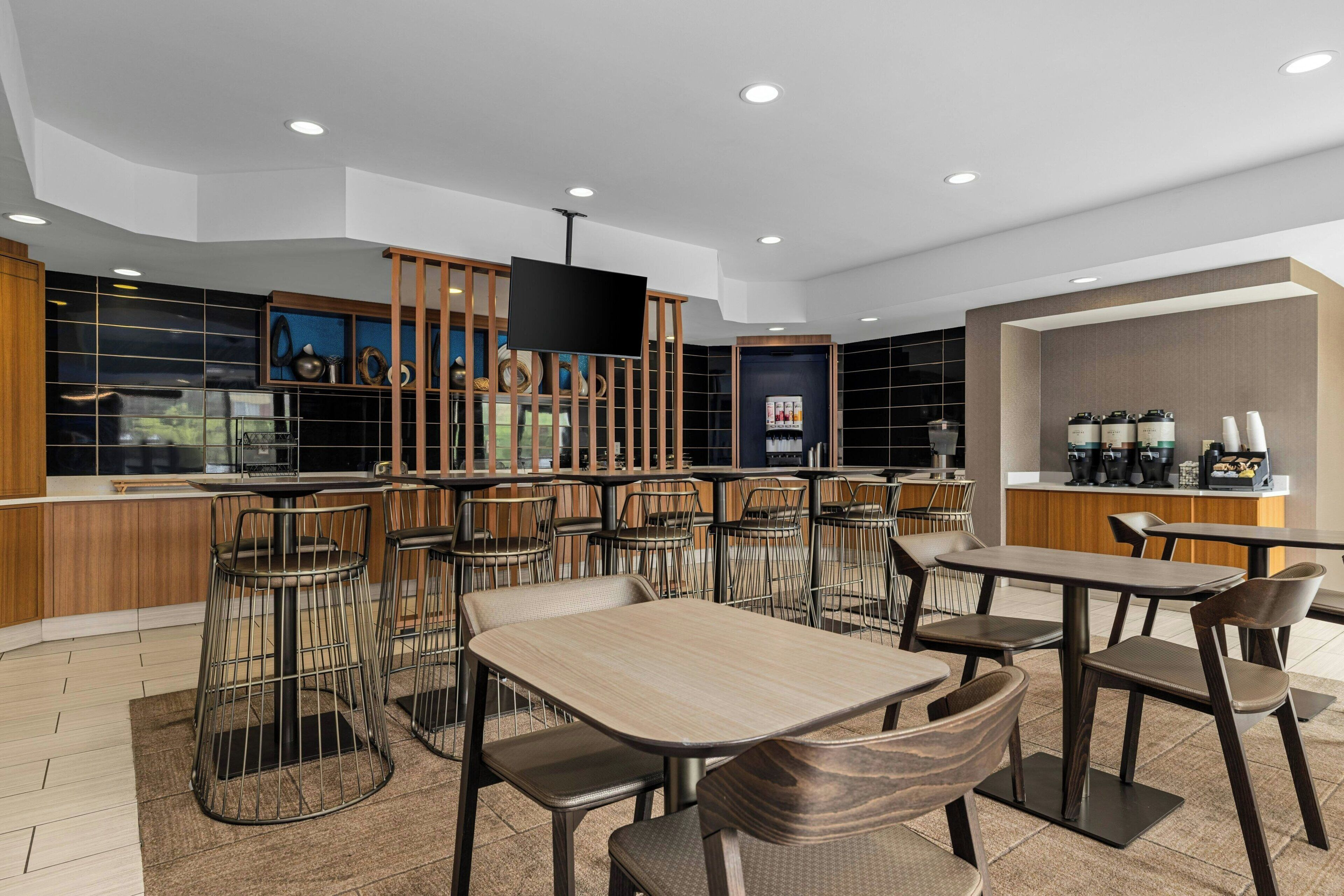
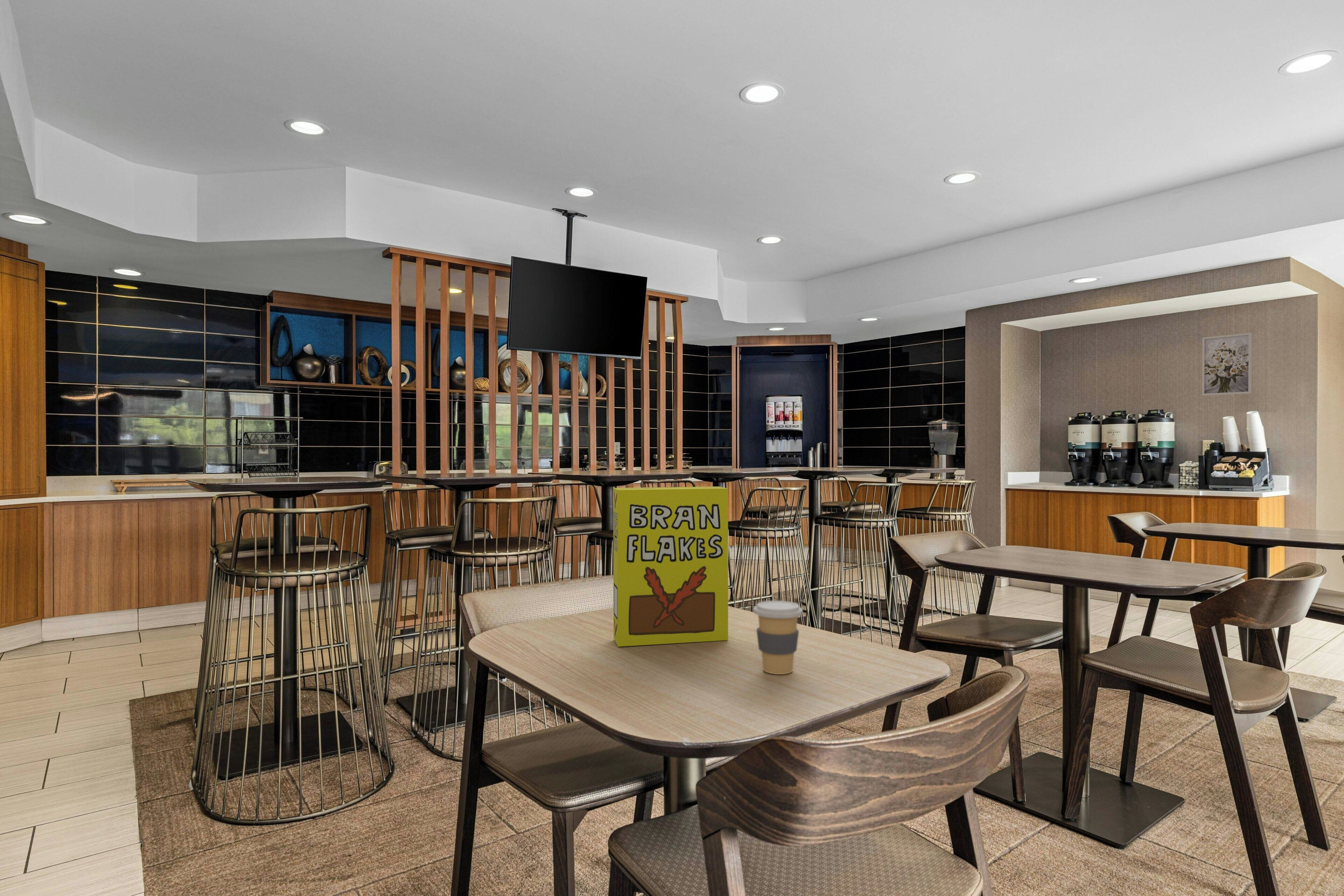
+ wall art [1202,332,1252,396]
+ coffee cup [753,600,803,675]
+ cereal box [613,486,728,647]
